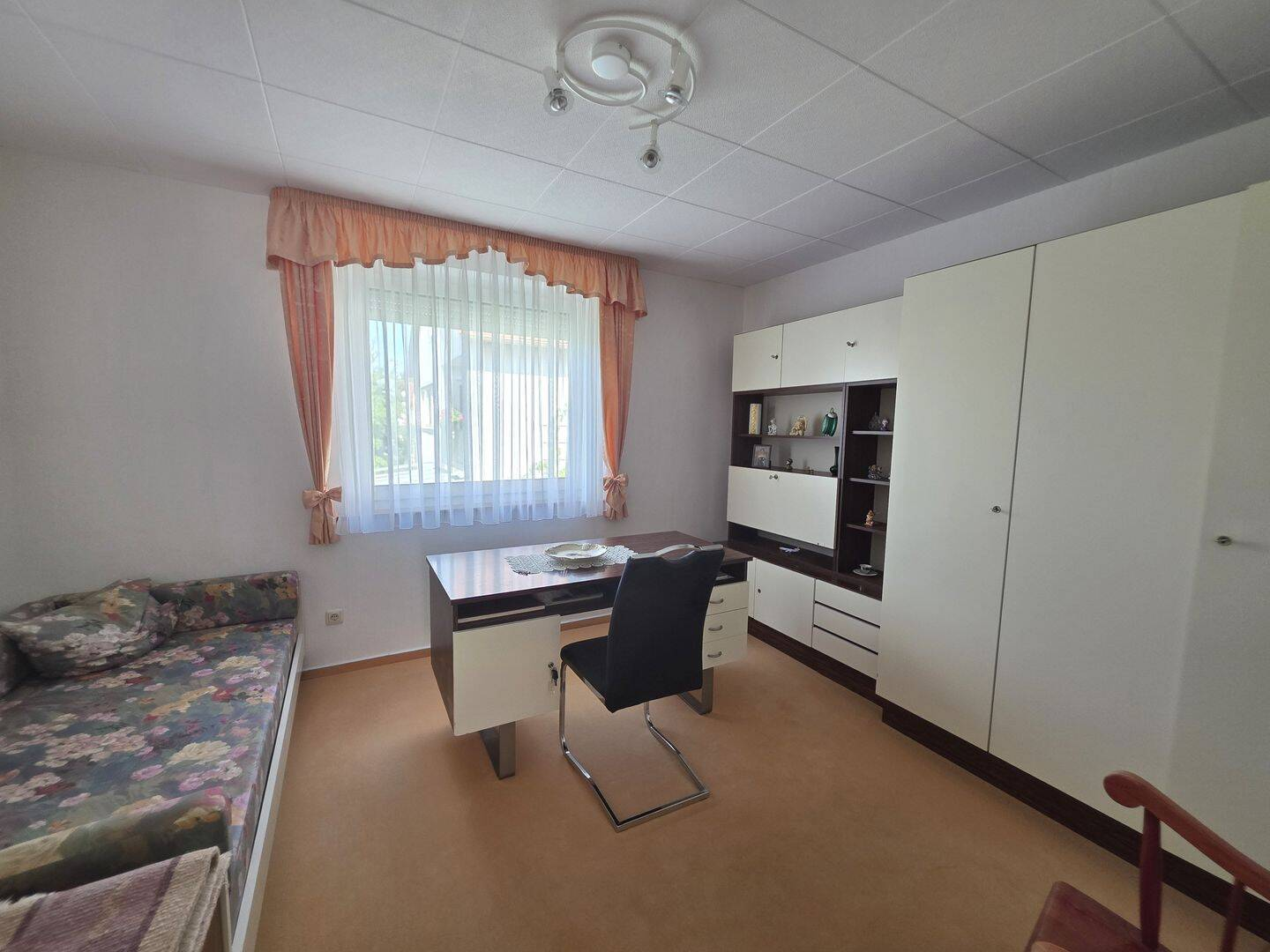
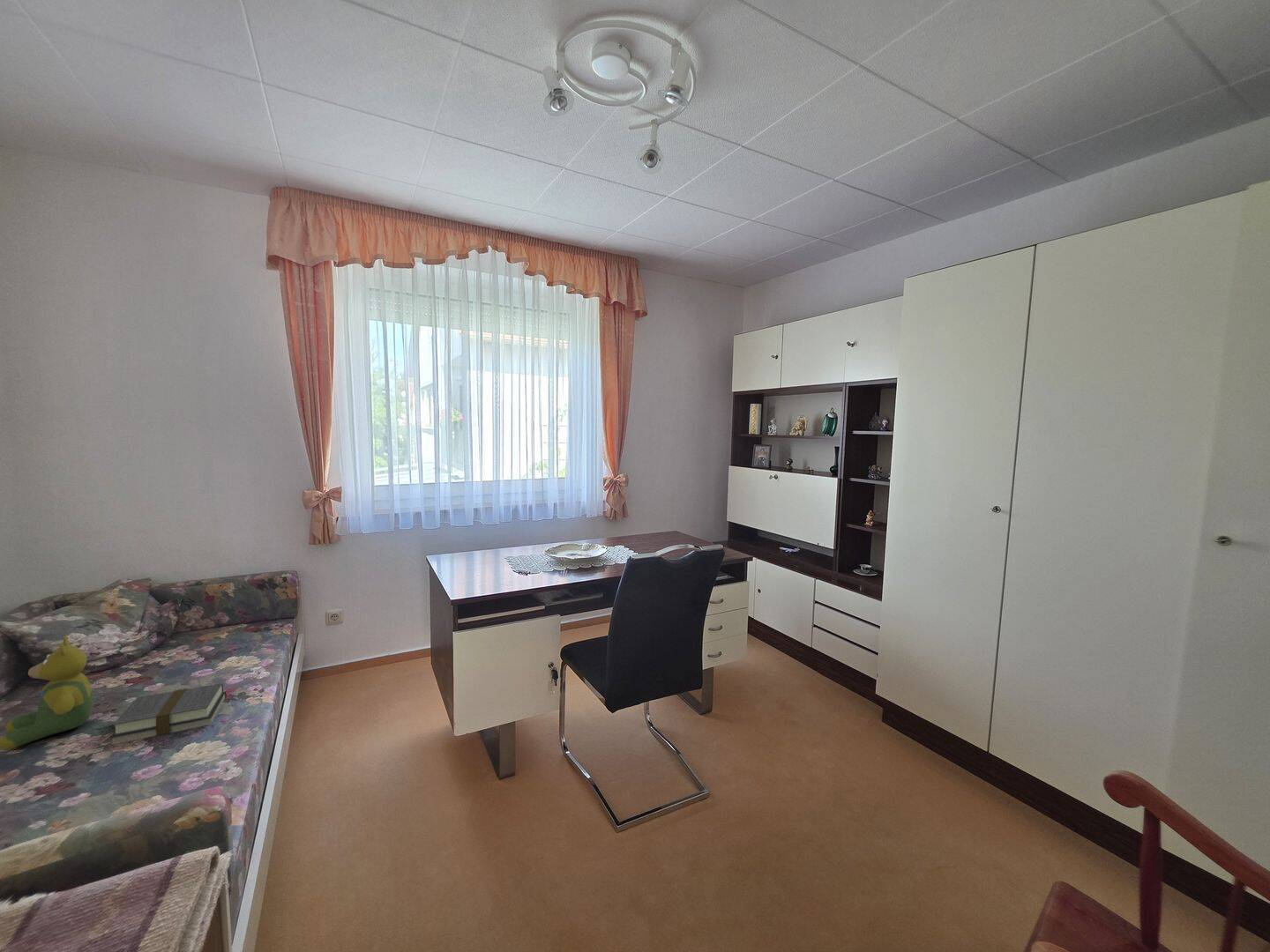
+ book [109,682,228,745]
+ teddy bear [0,635,94,751]
